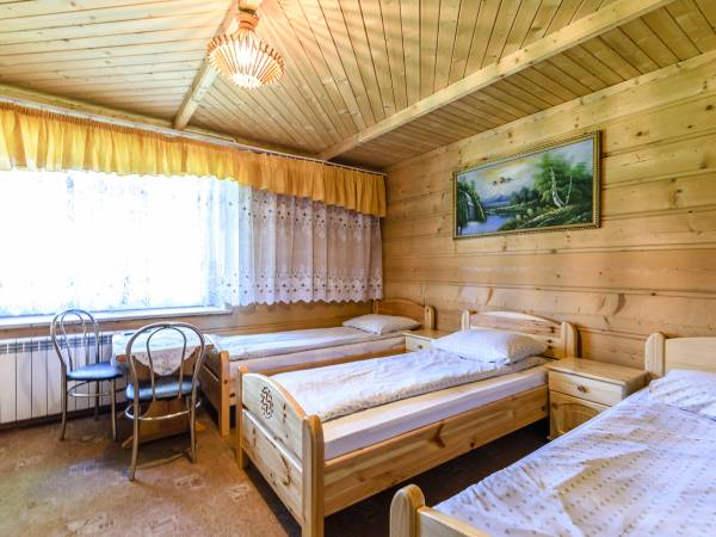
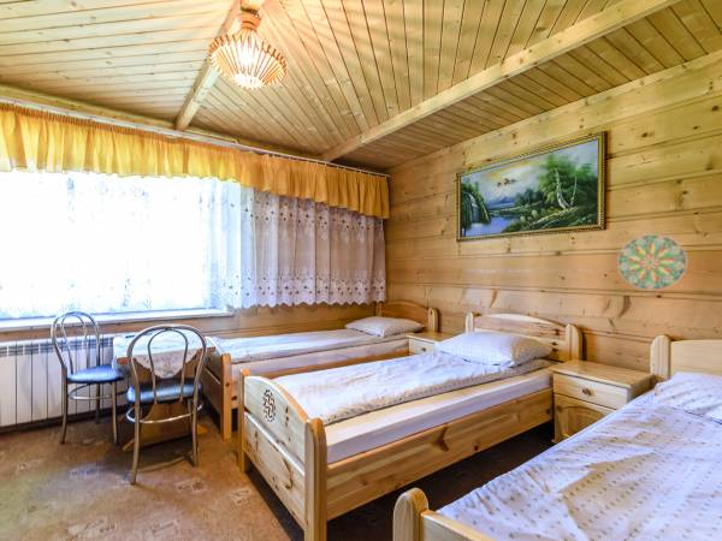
+ decorative plate [616,233,688,291]
